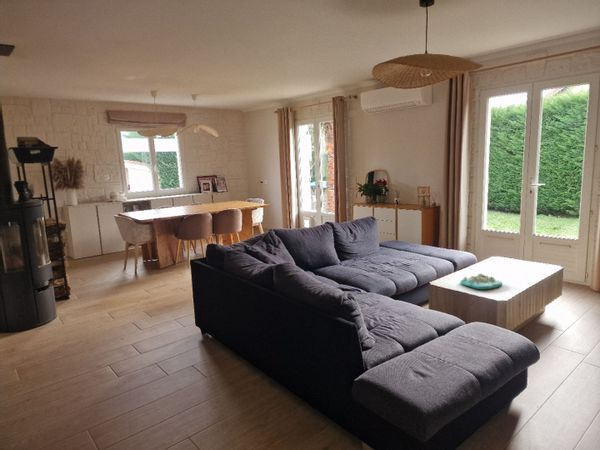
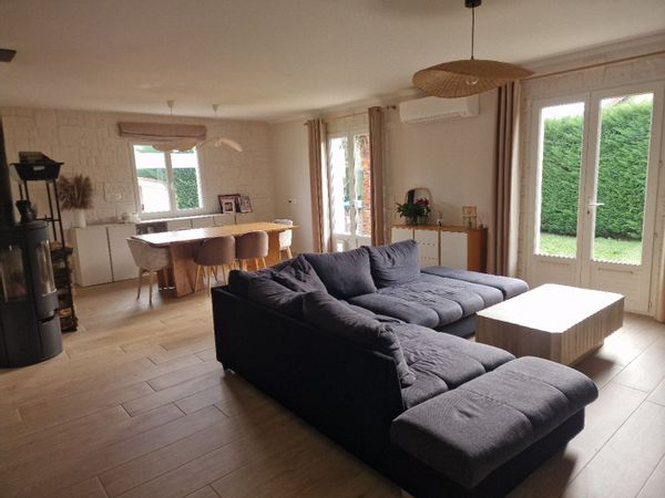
- decorative tray [459,272,503,290]
